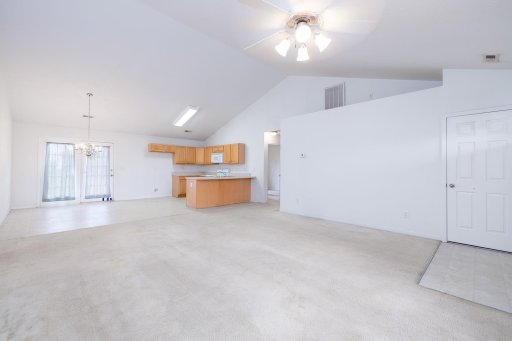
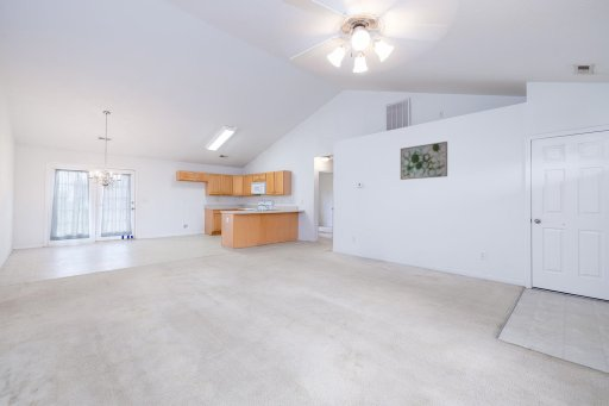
+ wall art [400,140,448,181]
